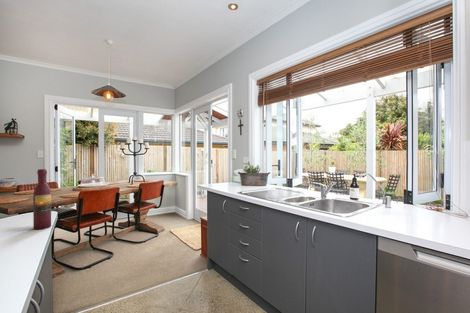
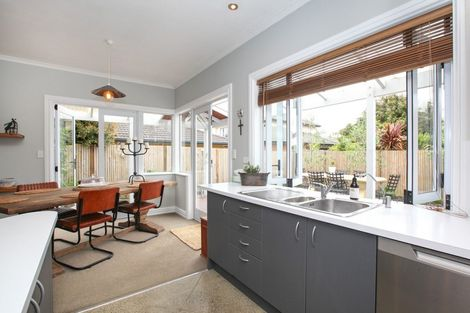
- wine bottle [32,168,52,230]
